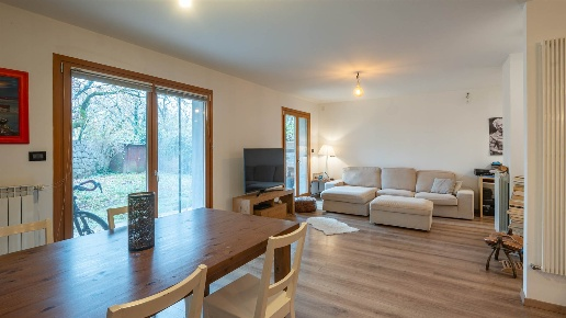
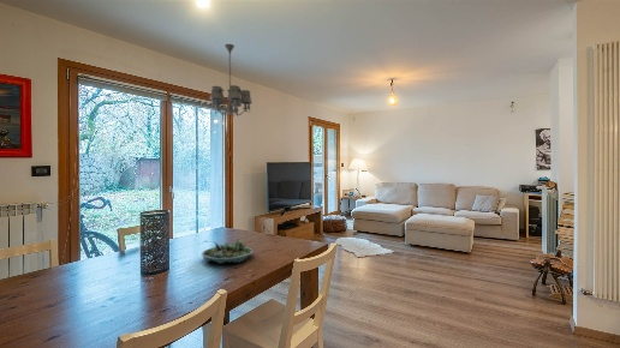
+ succulent planter [201,236,254,265]
+ chandelier [209,43,254,118]
